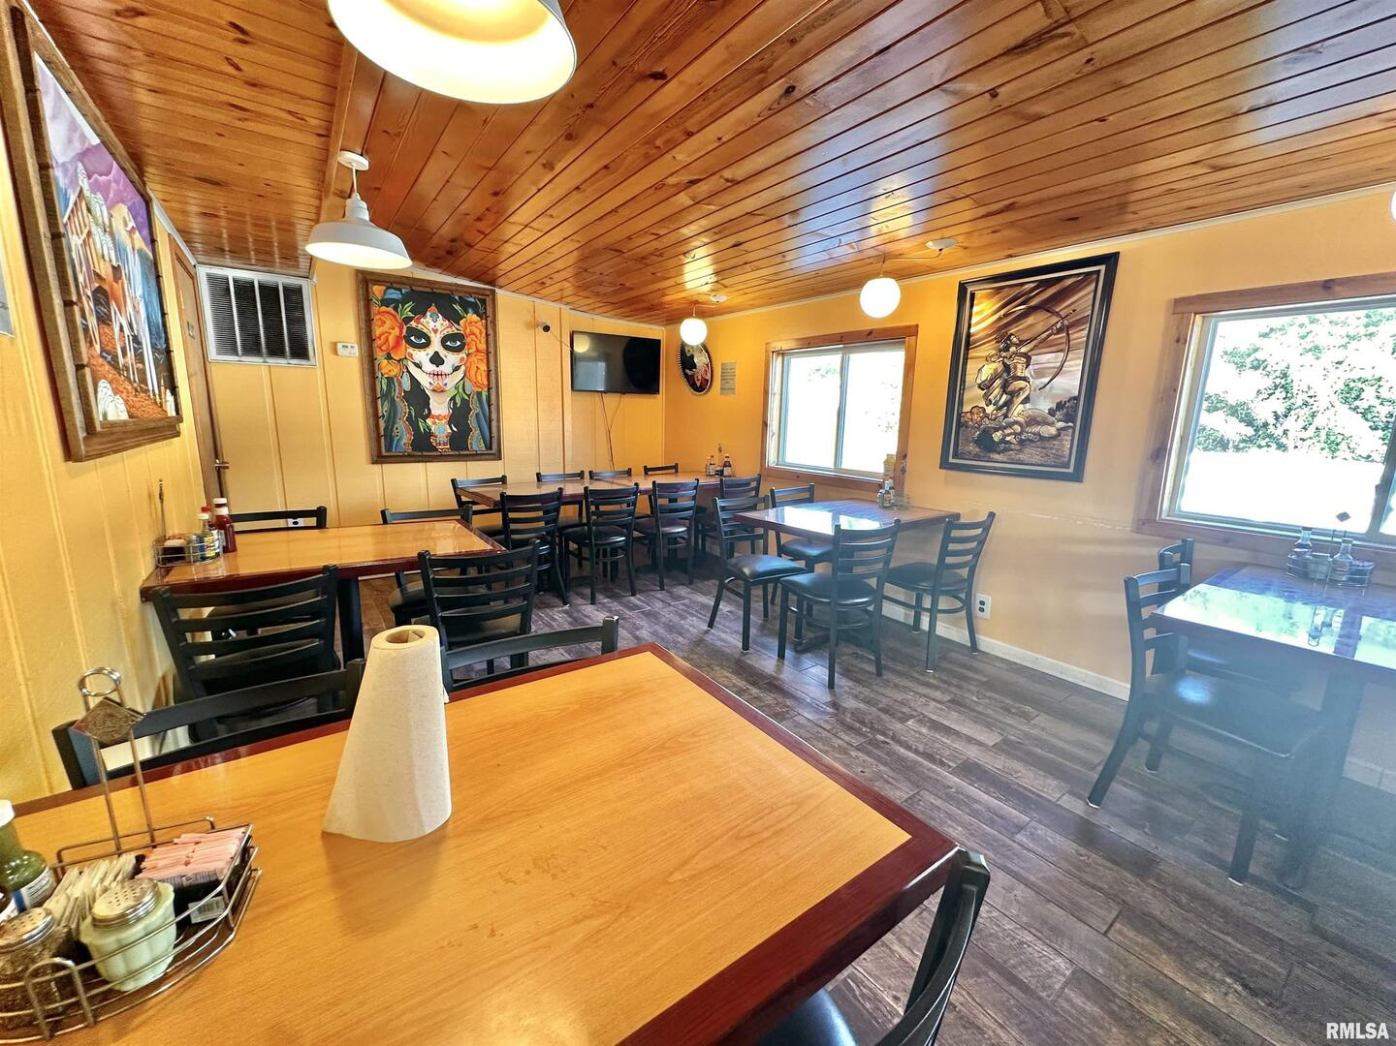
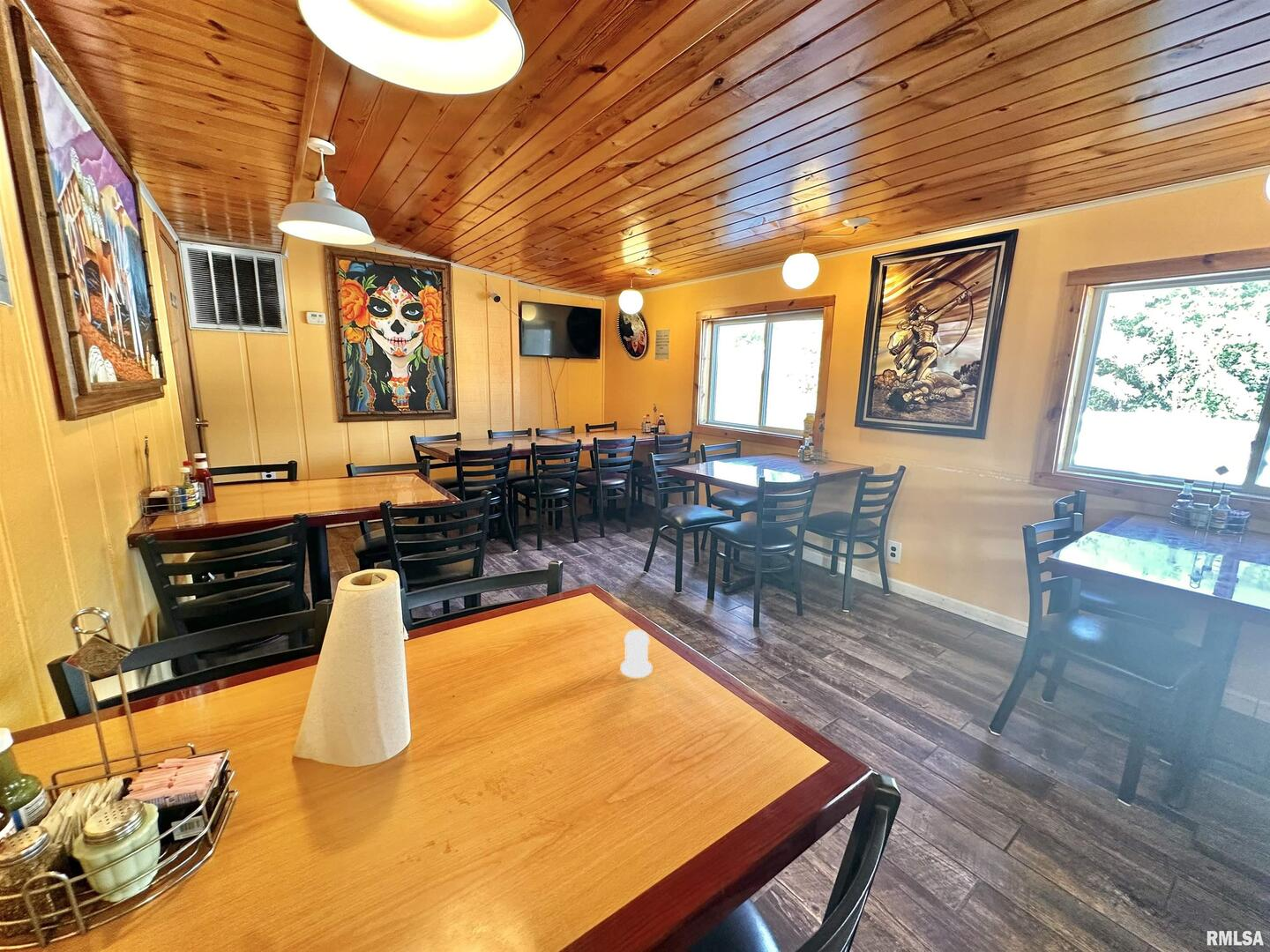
+ salt shaker [620,628,654,679]
